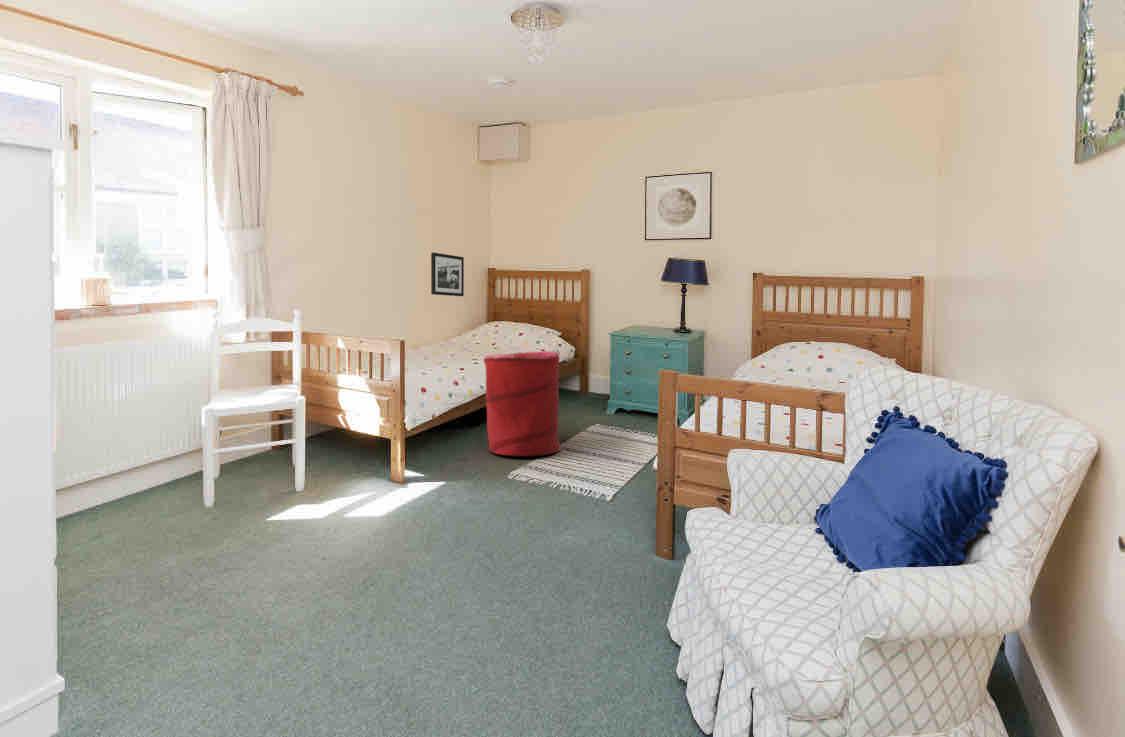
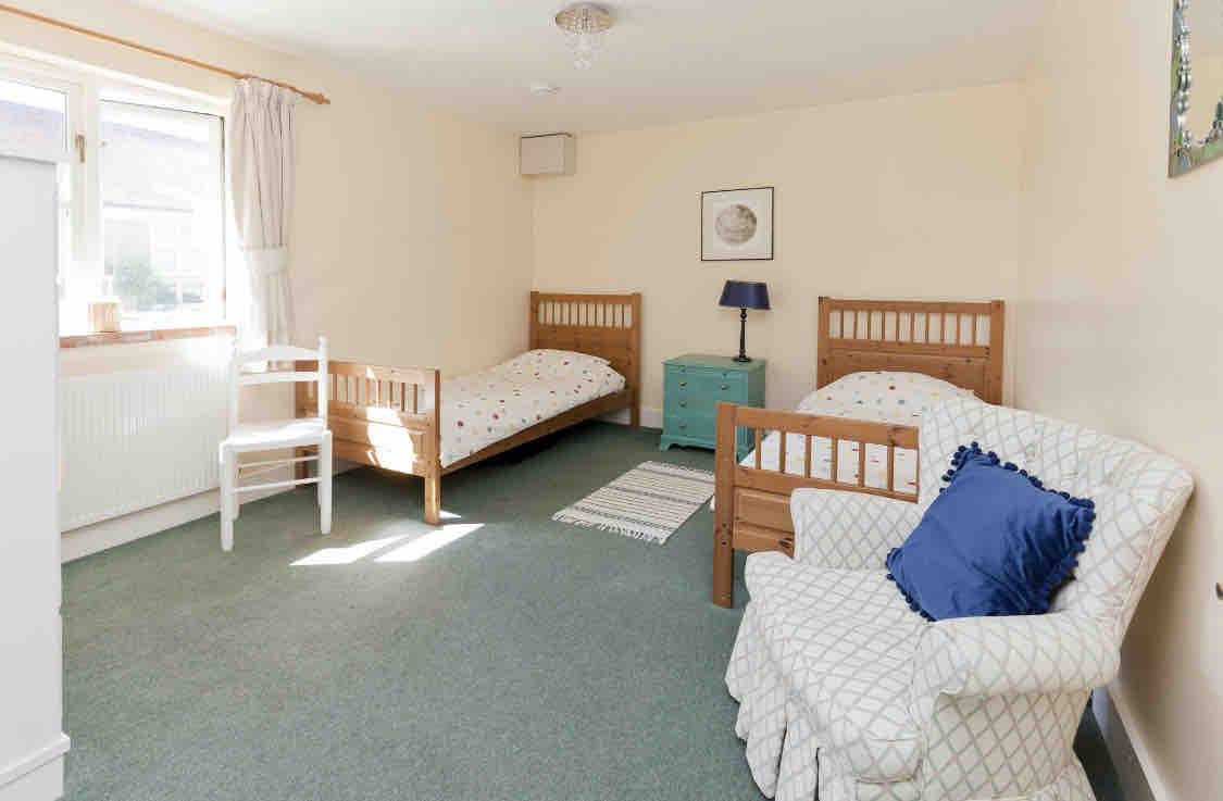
- picture frame [430,252,465,297]
- laundry hamper [483,350,562,457]
